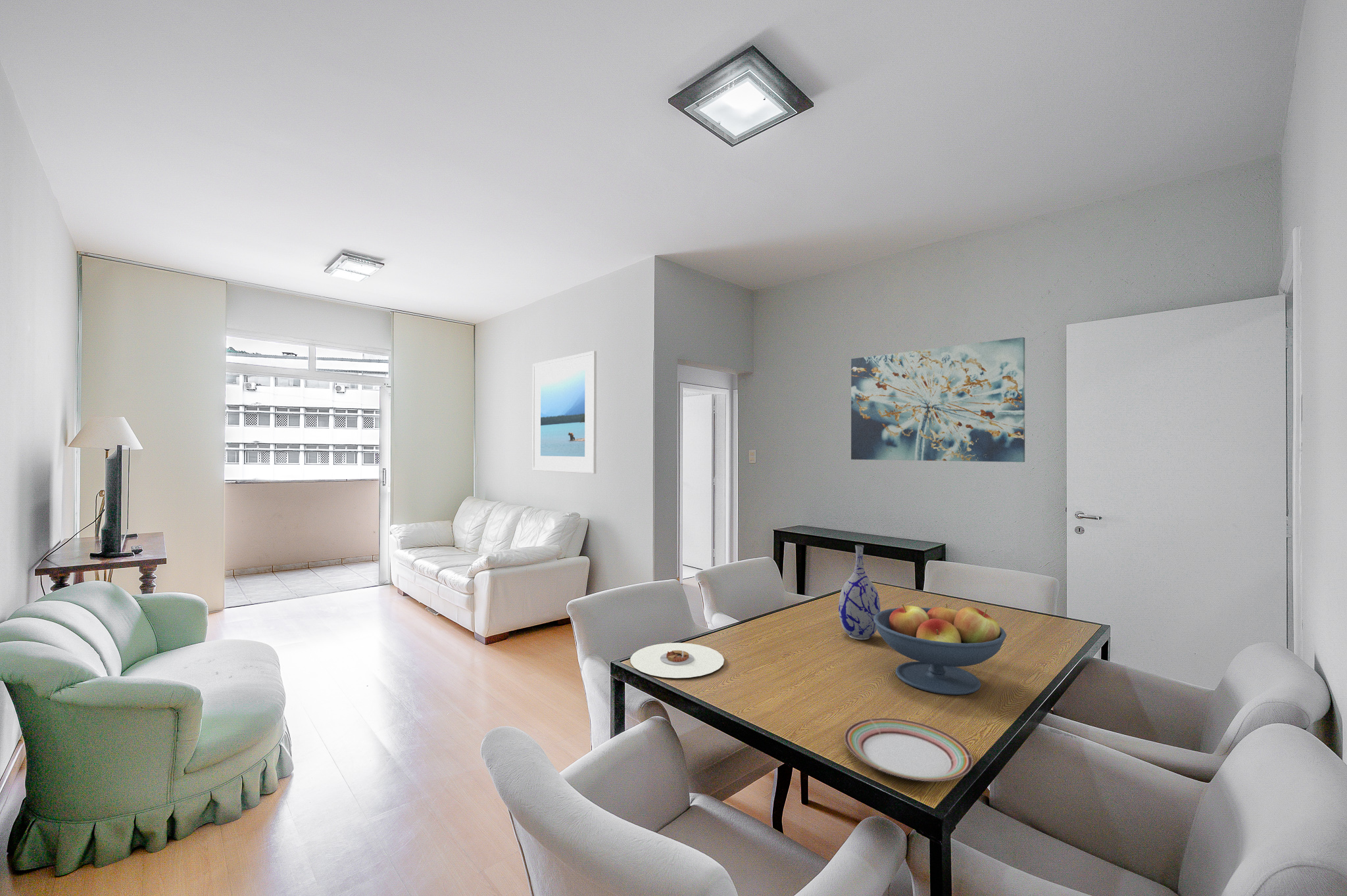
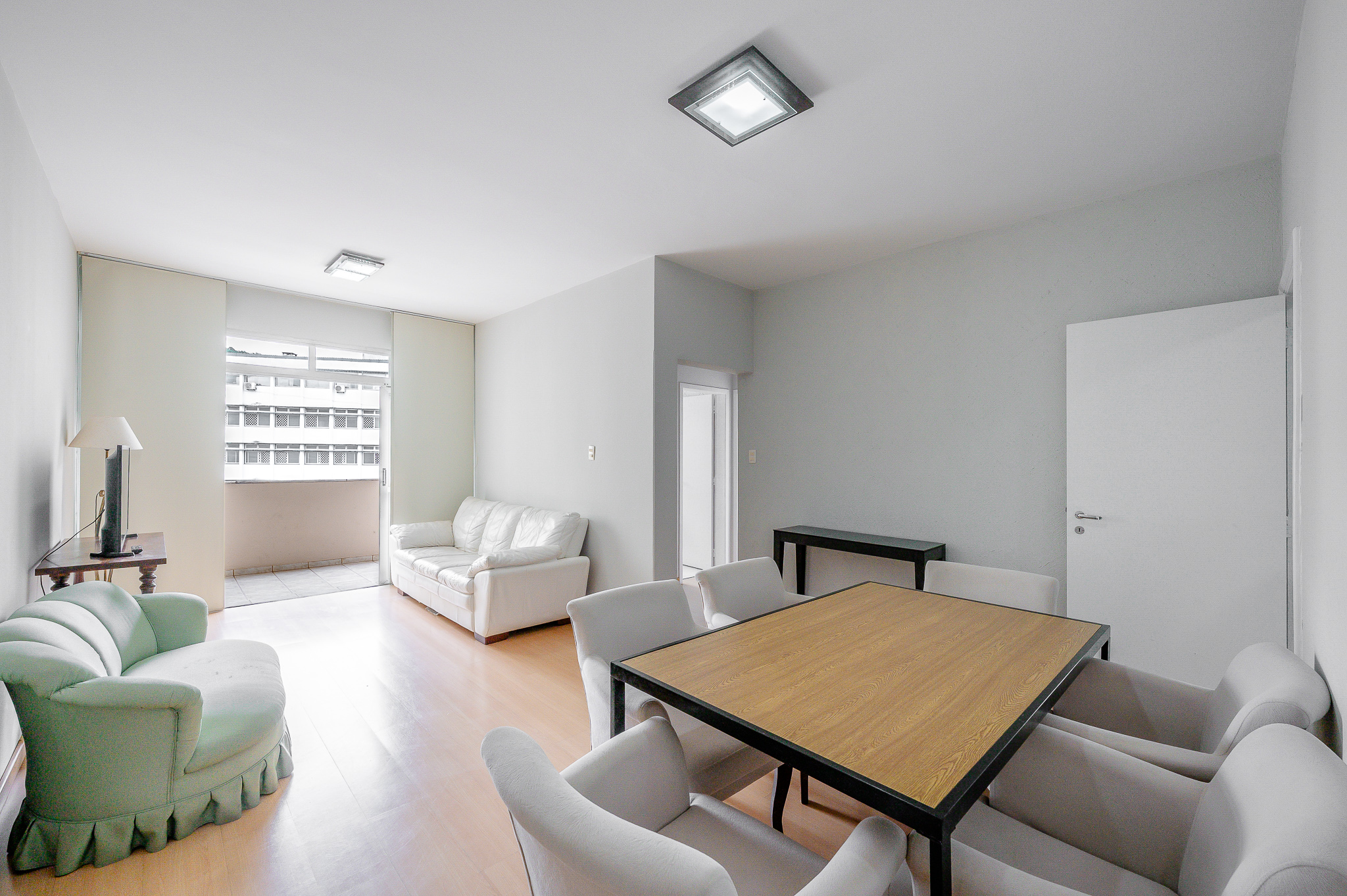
- vase [838,544,881,640]
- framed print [531,350,597,475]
- plate [629,642,725,678]
- wall art [850,337,1025,463]
- plate [844,717,973,782]
- fruit bowl [873,603,1007,696]
